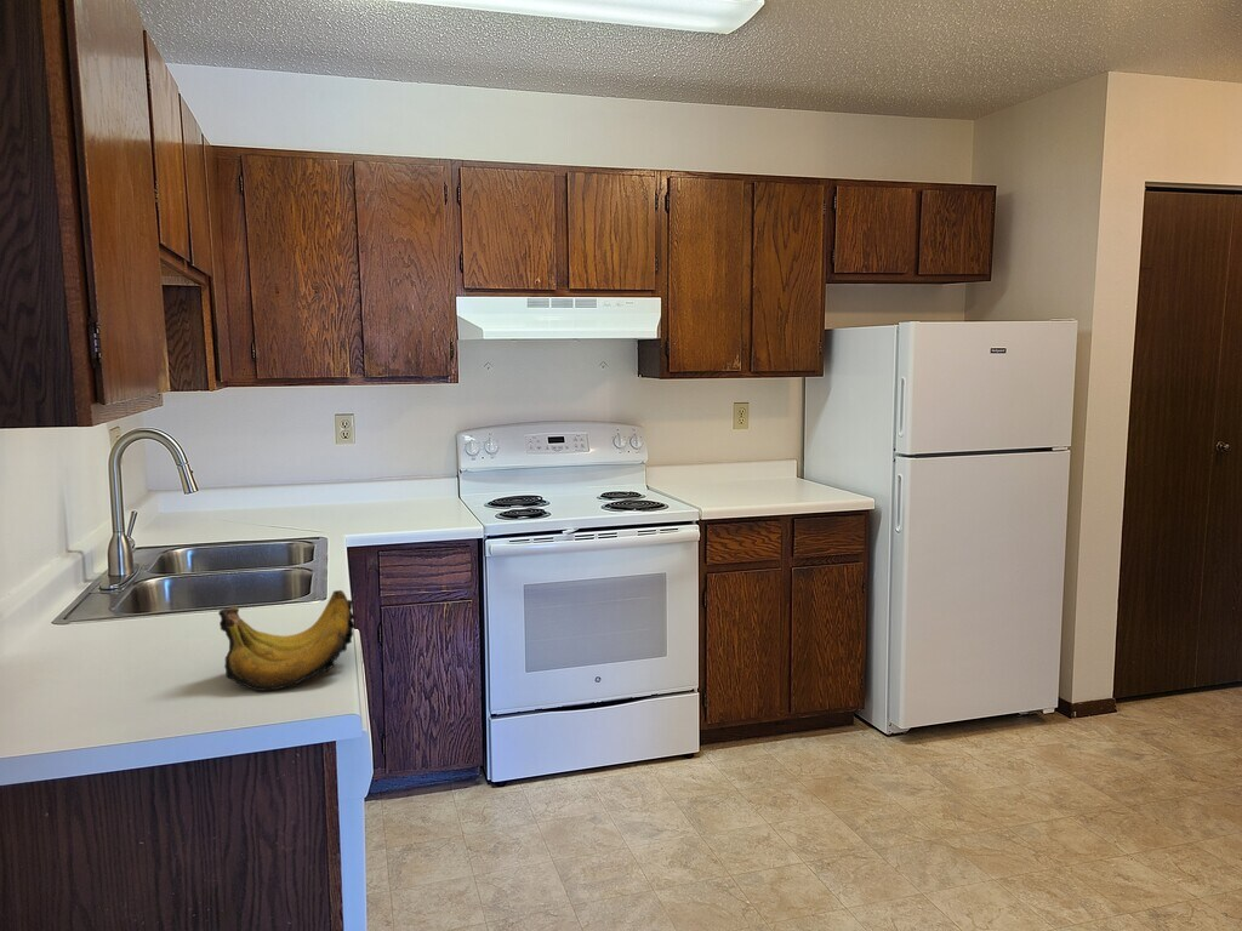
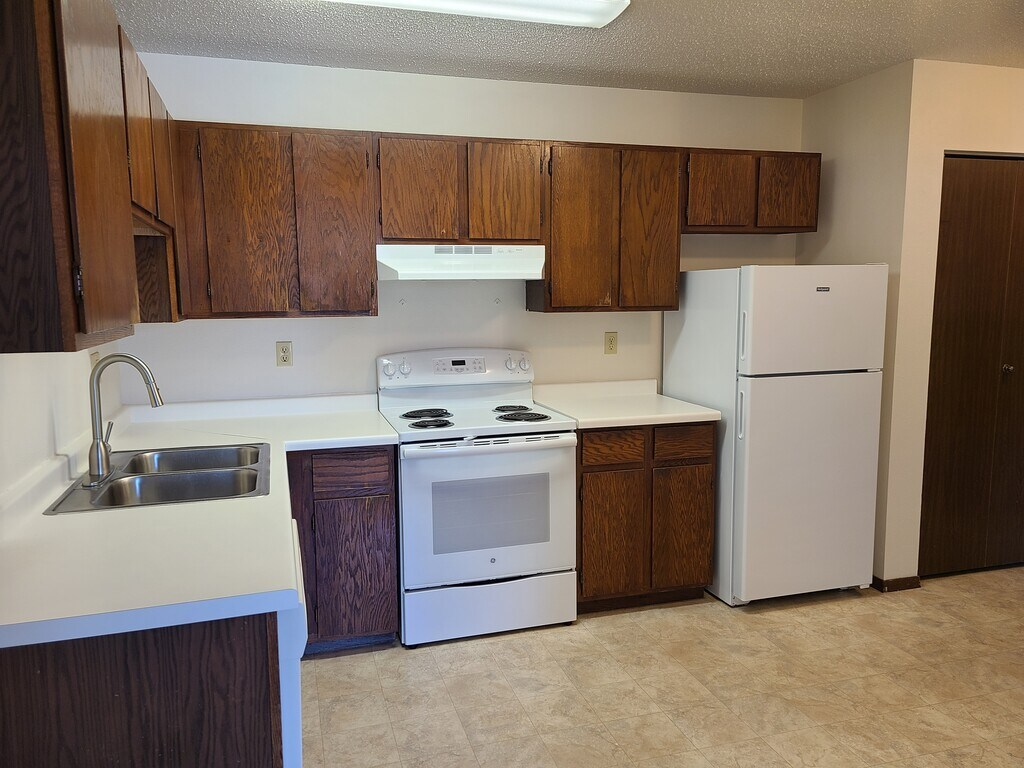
- banana bunch [217,589,357,692]
